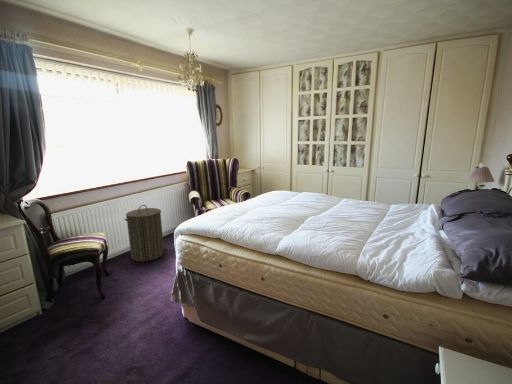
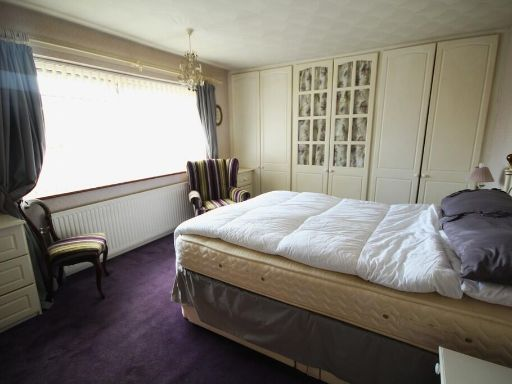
- laundry hamper [124,204,165,263]
